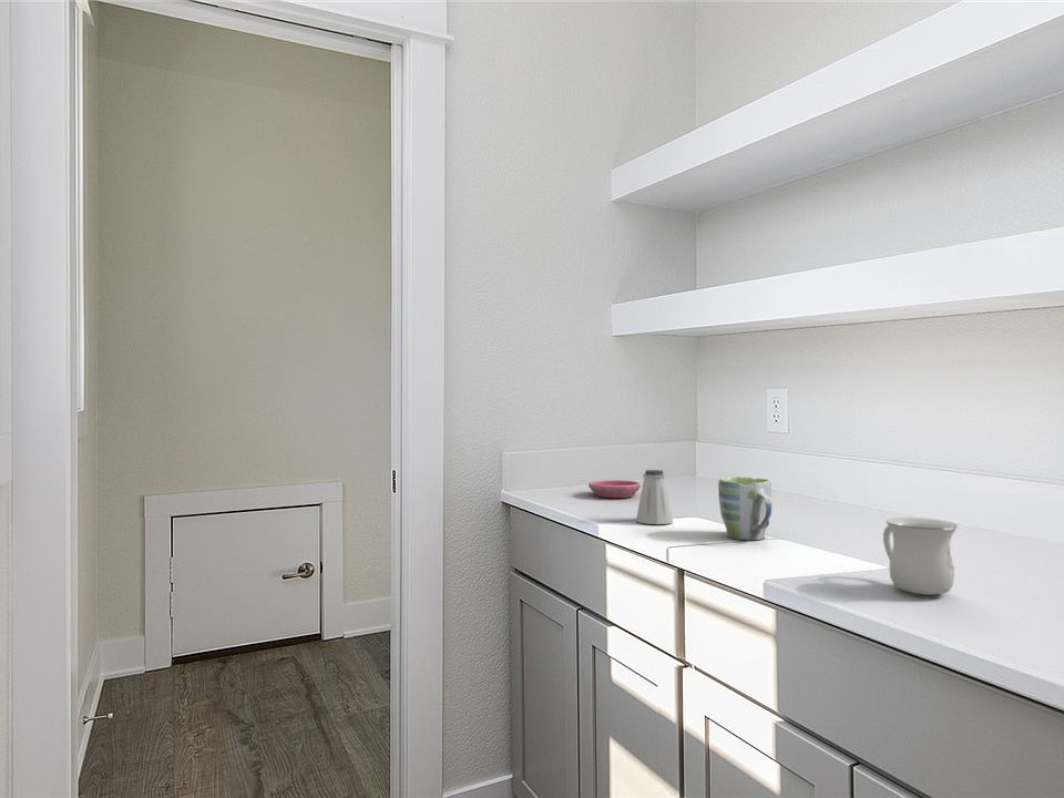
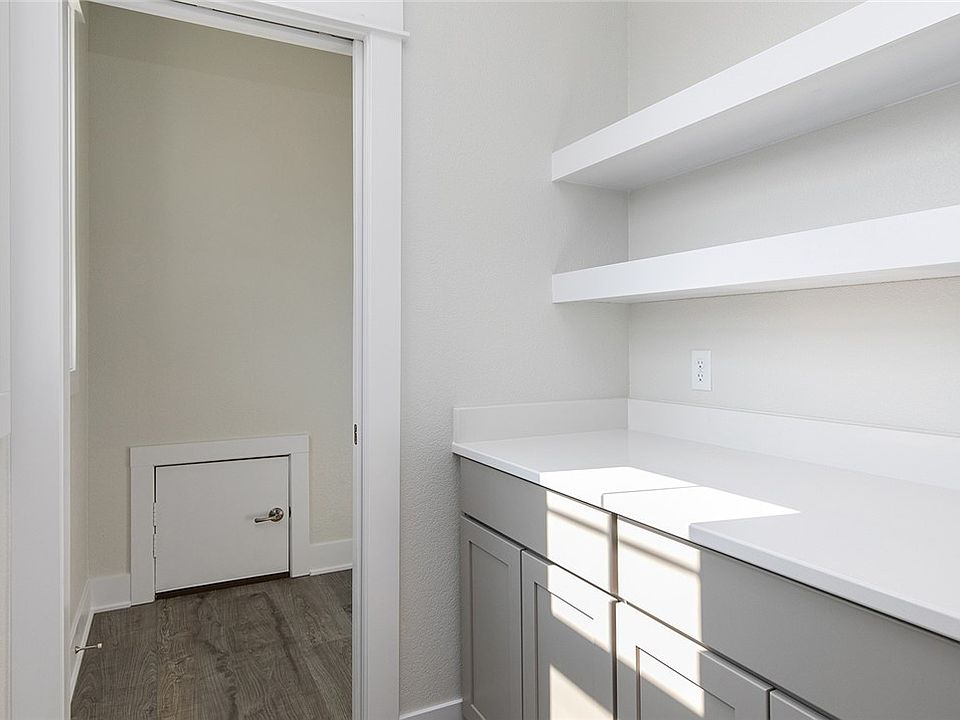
- mug [882,516,959,596]
- mug [717,475,773,541]
- saucer [587,479,642,499]
- saltshaker [635,469,674,525]
